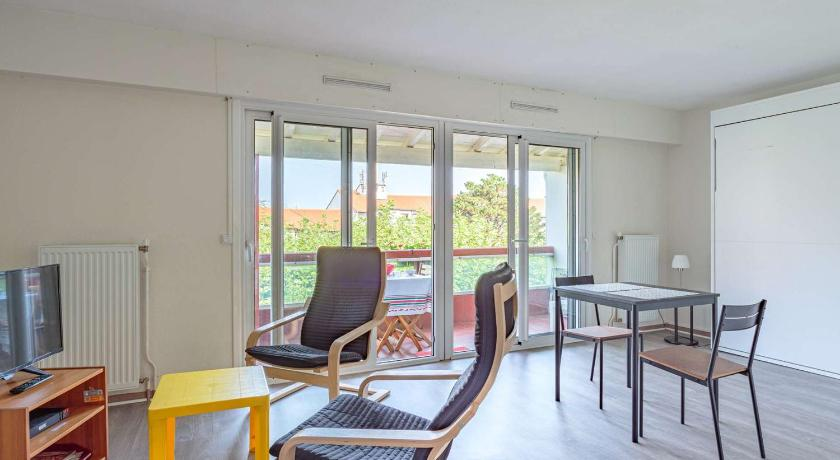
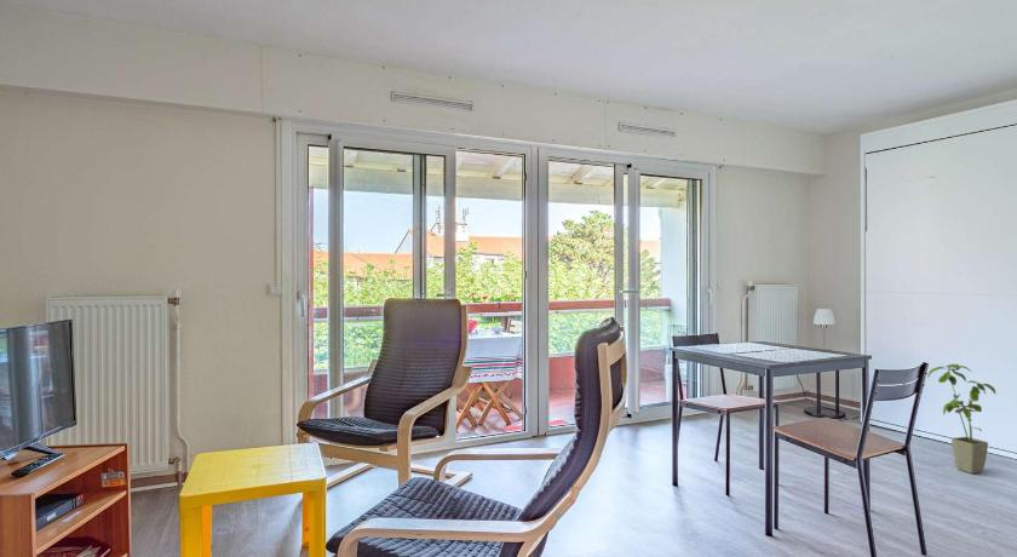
+ house plant [926,363,996,475]
